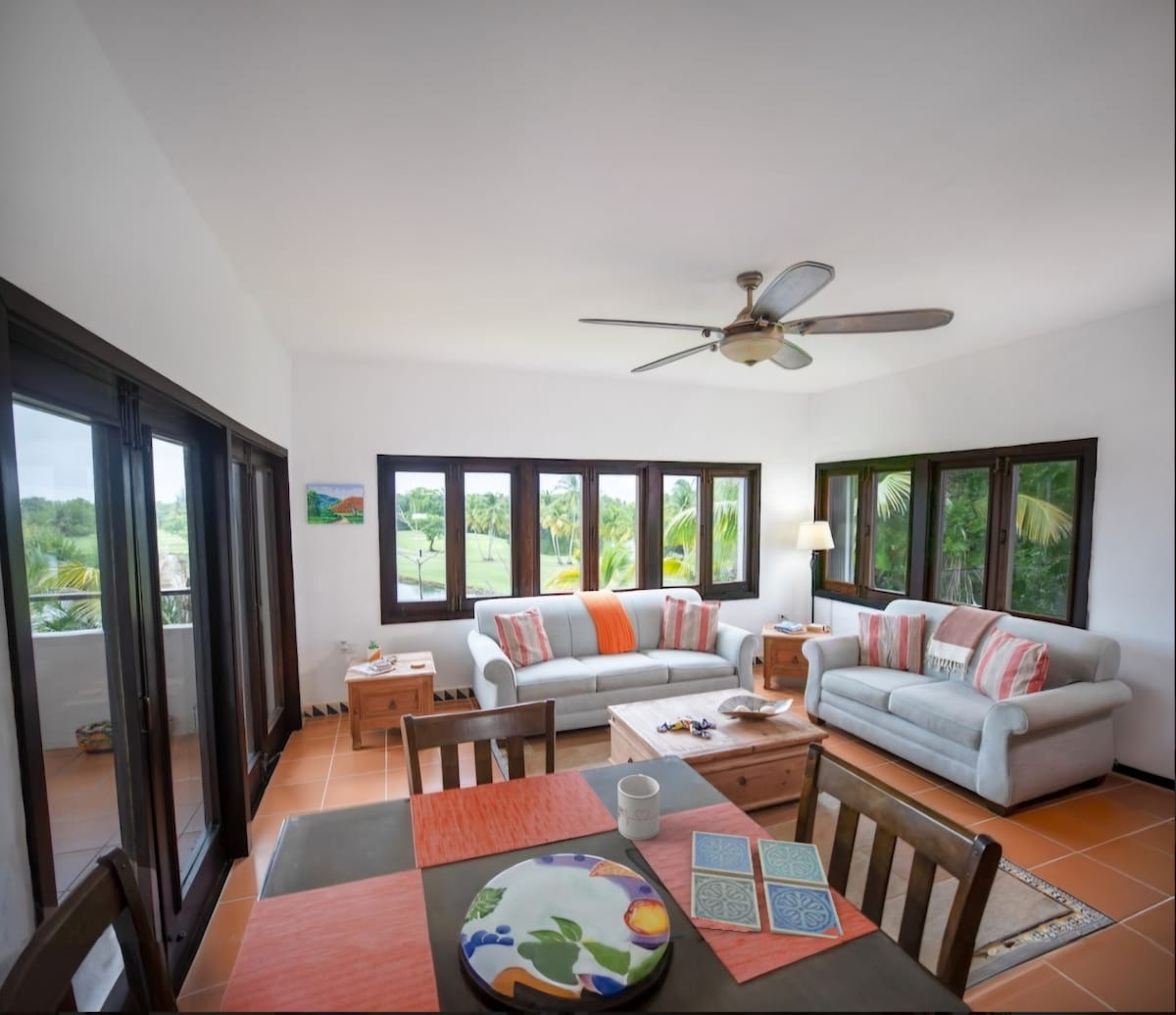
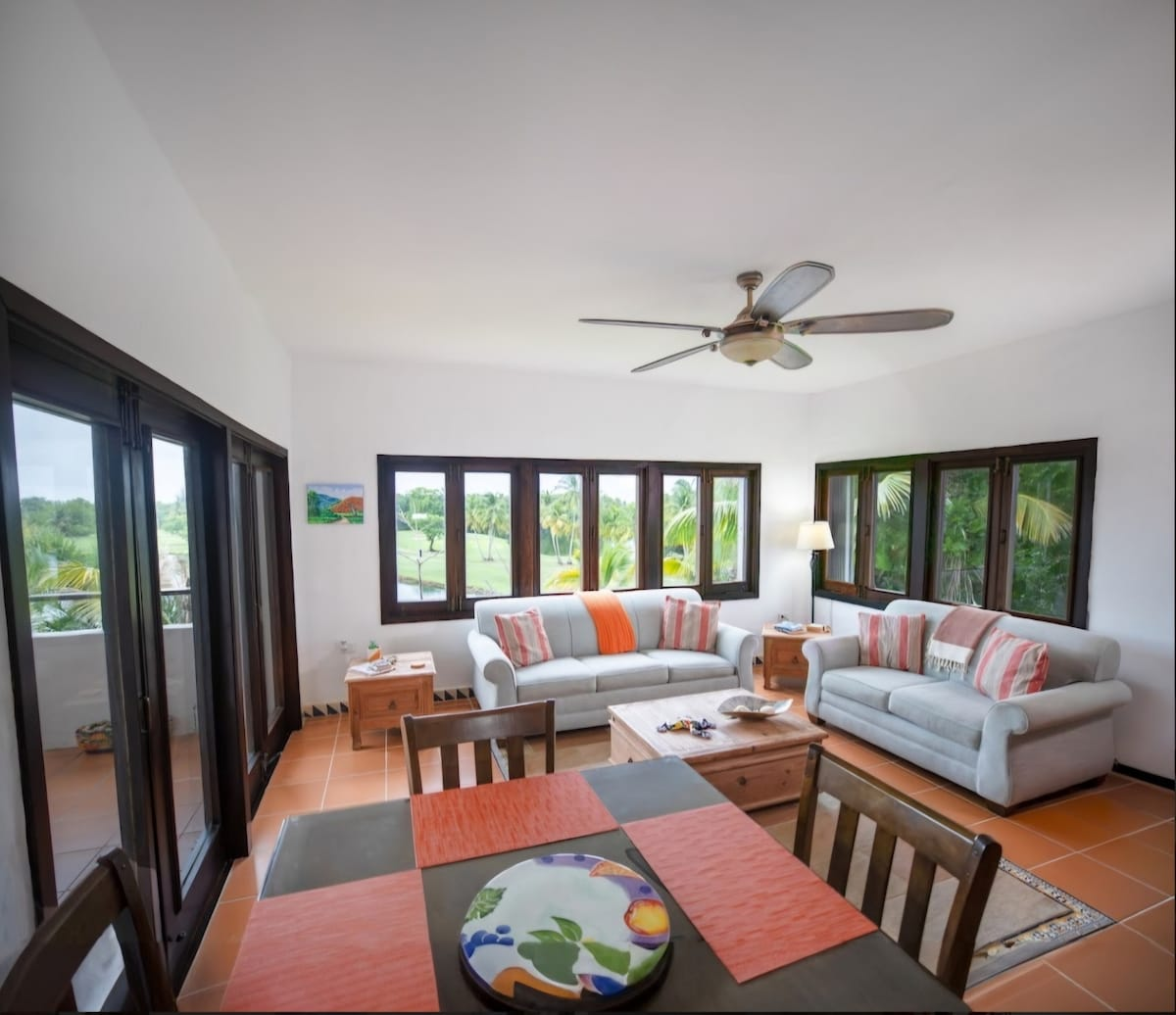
- mug [616,773,661,842]
- drink coaster [690,830,844,940]
